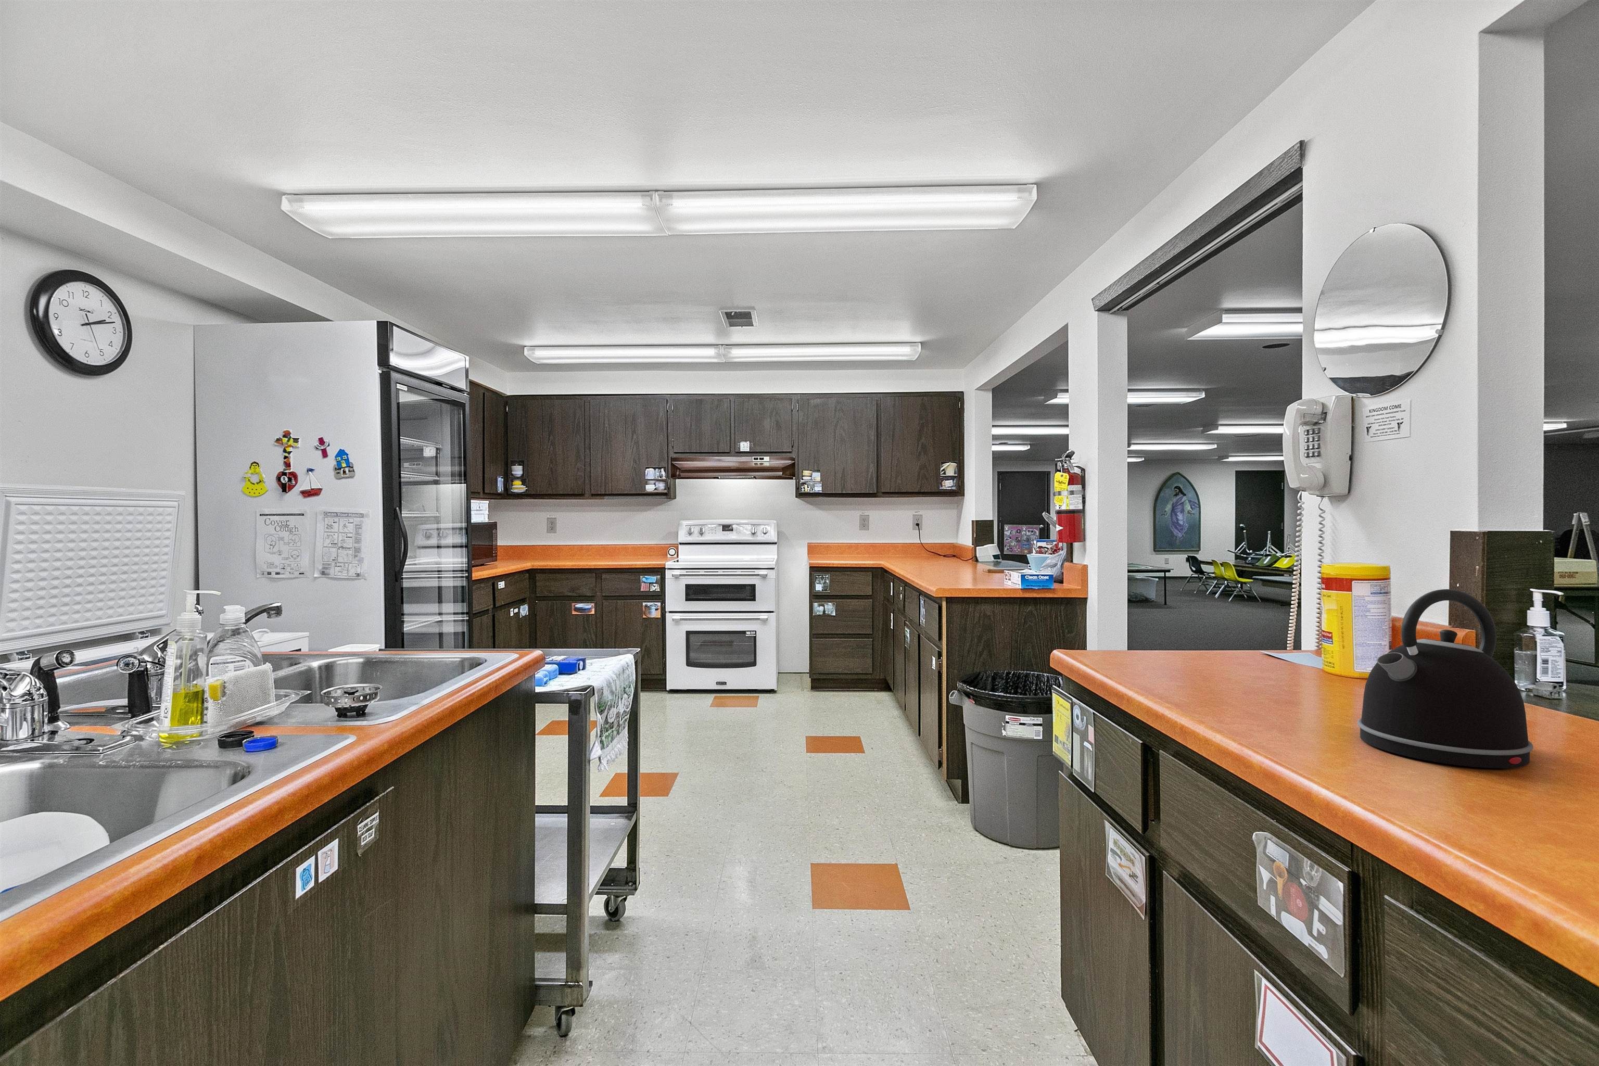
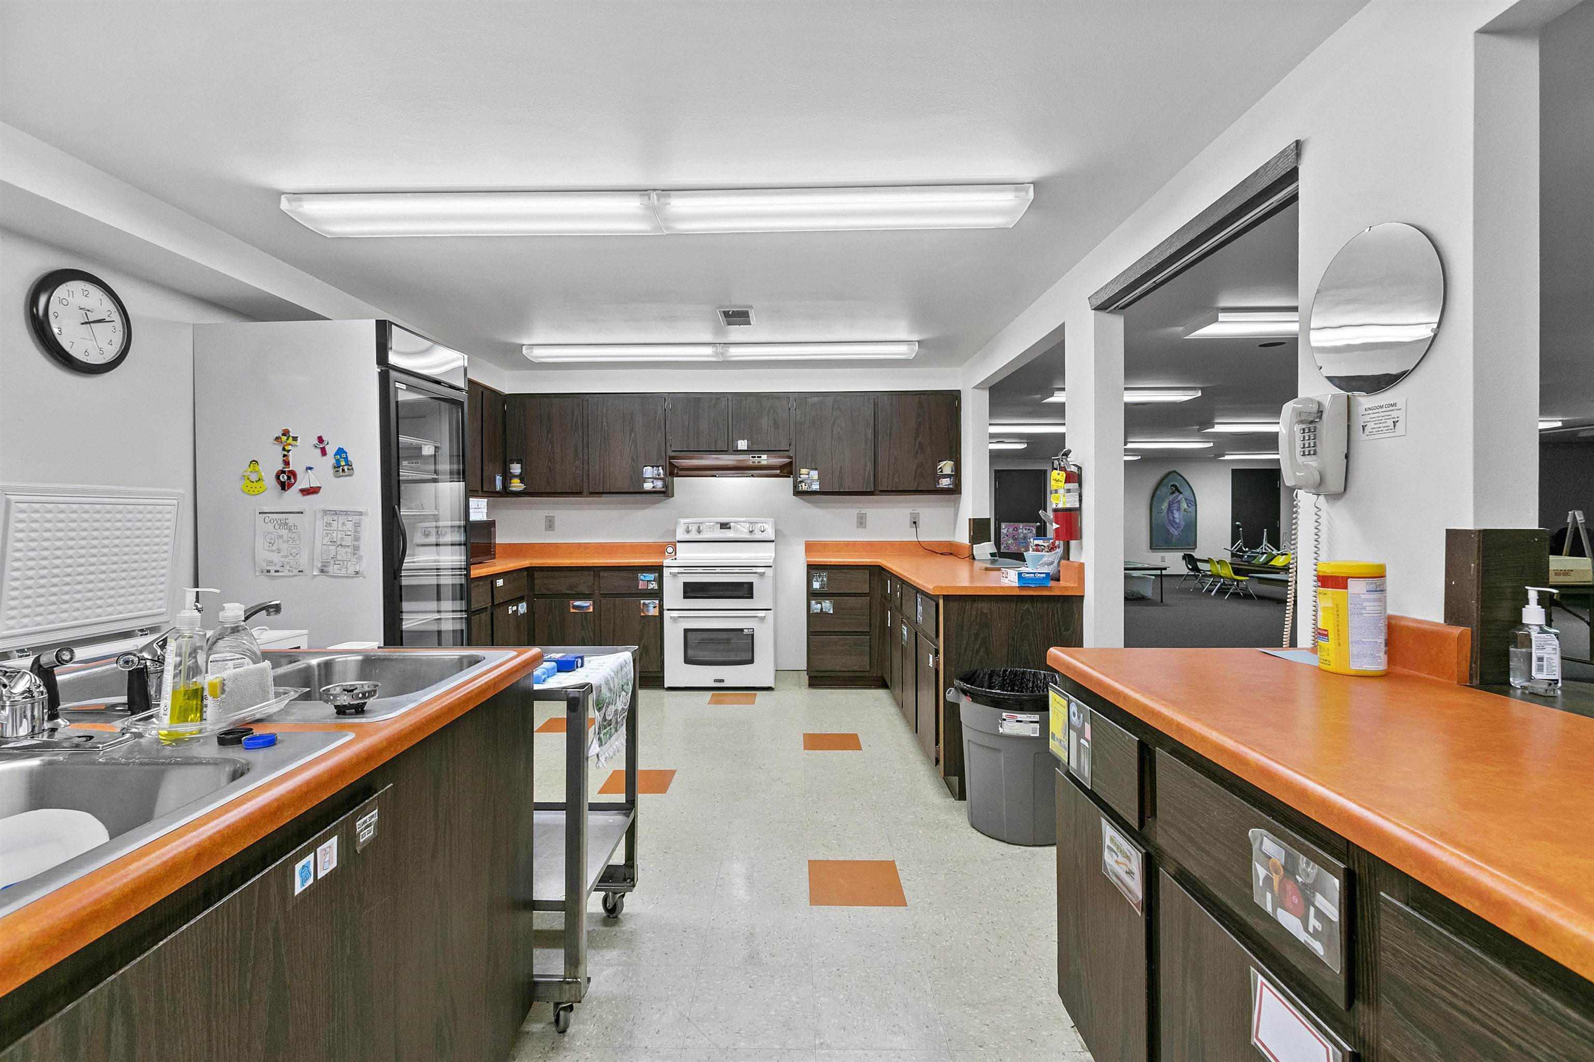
- kettle [1357,589,1534,769]
